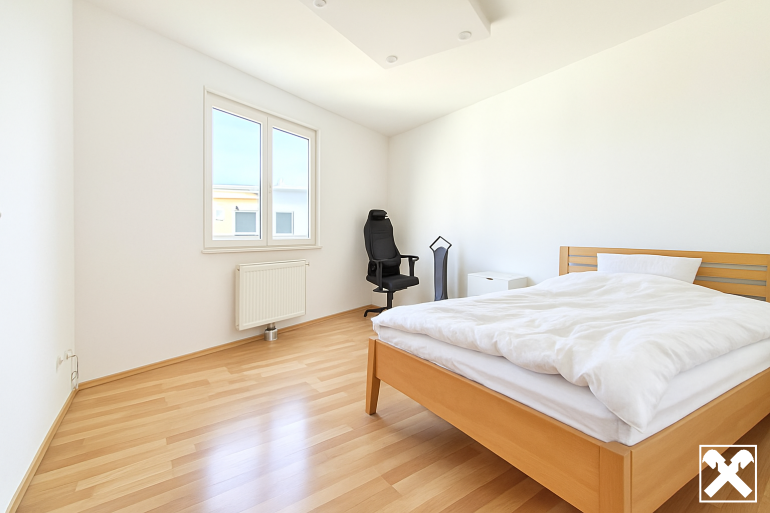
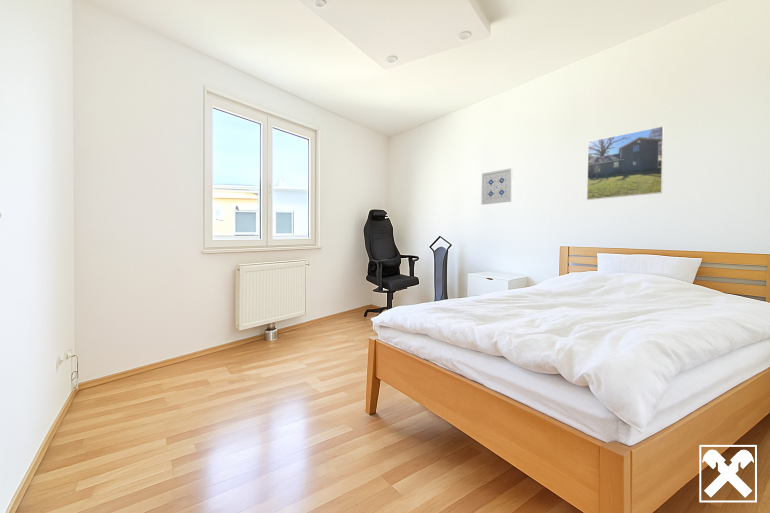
+ wall art [480,167,514,206]
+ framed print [586,125,665,201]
